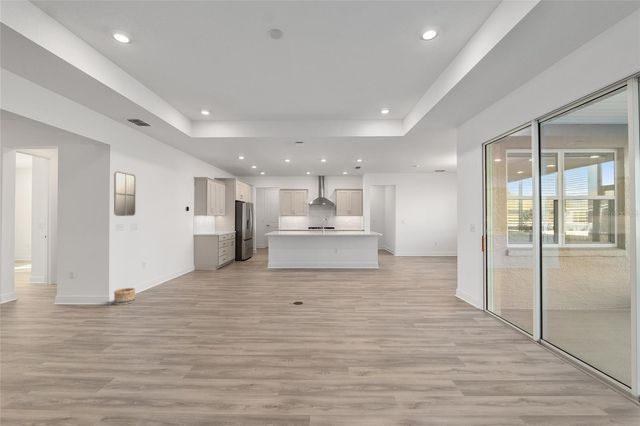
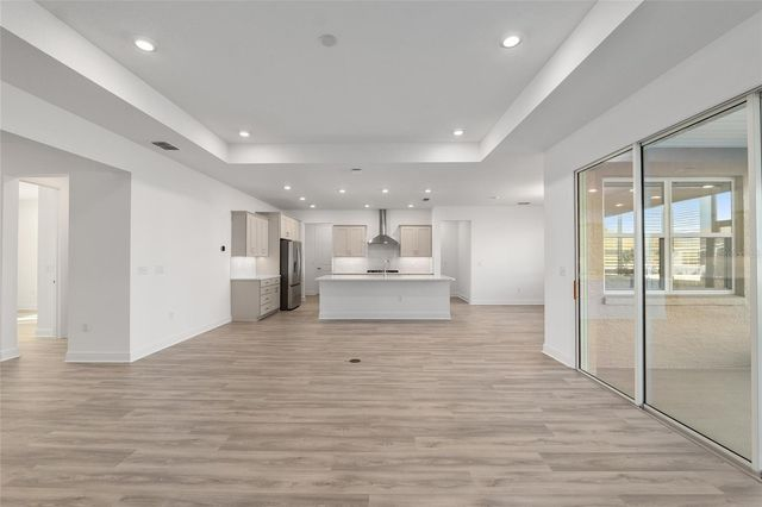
- basket [113,287,136,306]
- home mirror [113,170,137,217]
